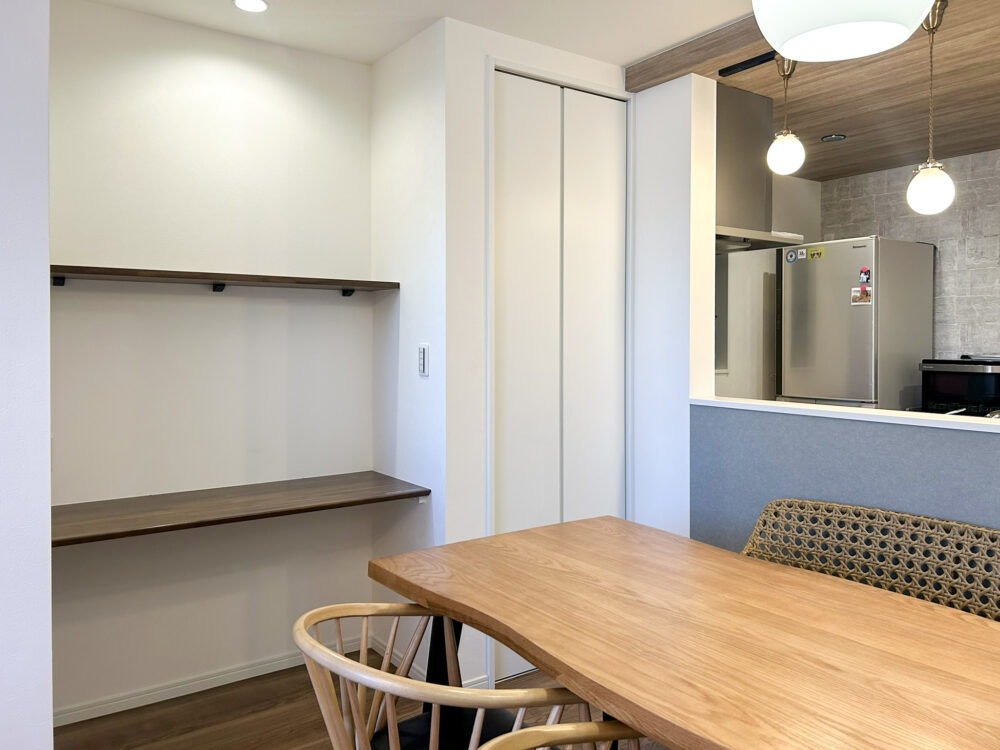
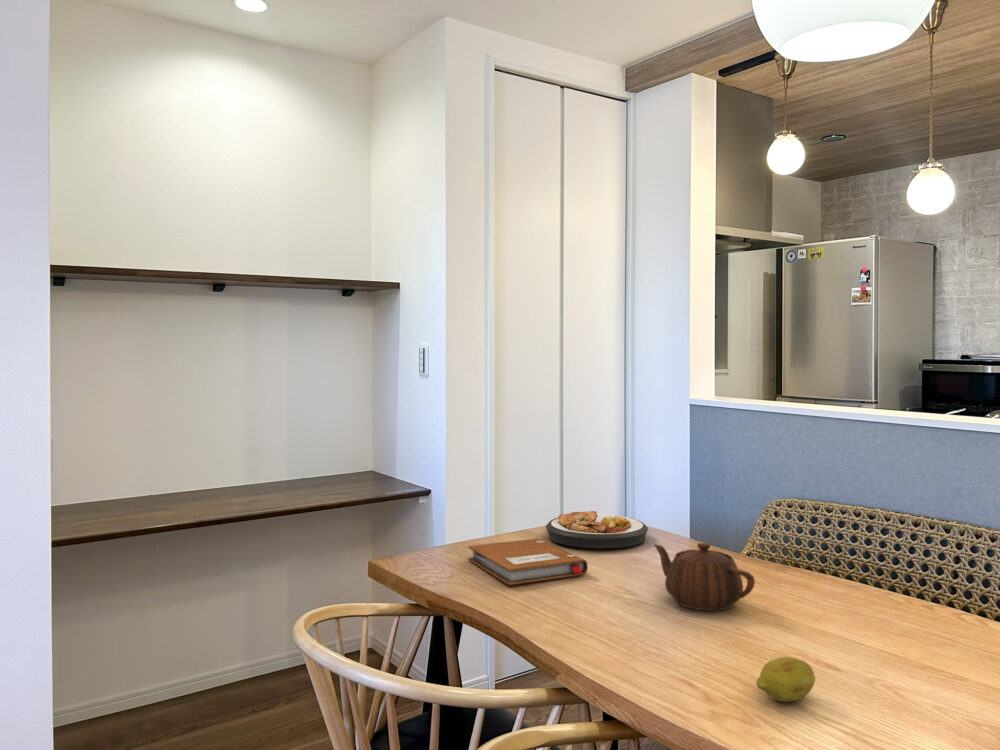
+ notebook [468,538,589,586]
+ plate [545,510,649,549]
+ teapot [653,542,756,611]
+ fruit [755,656,816,703]
